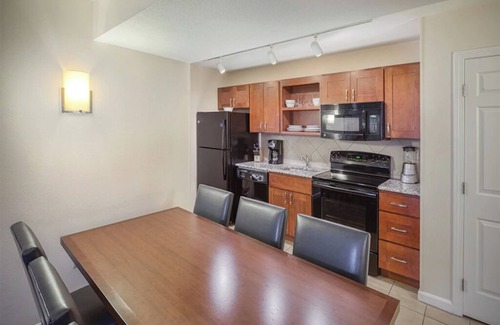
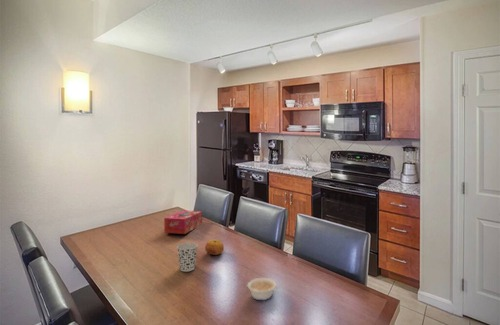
+ tissue box [163,210,203,235]
+ legume [241,277,278,301]
+ cup [176,242,199,273]
+ fruit [204,238,225,256]
